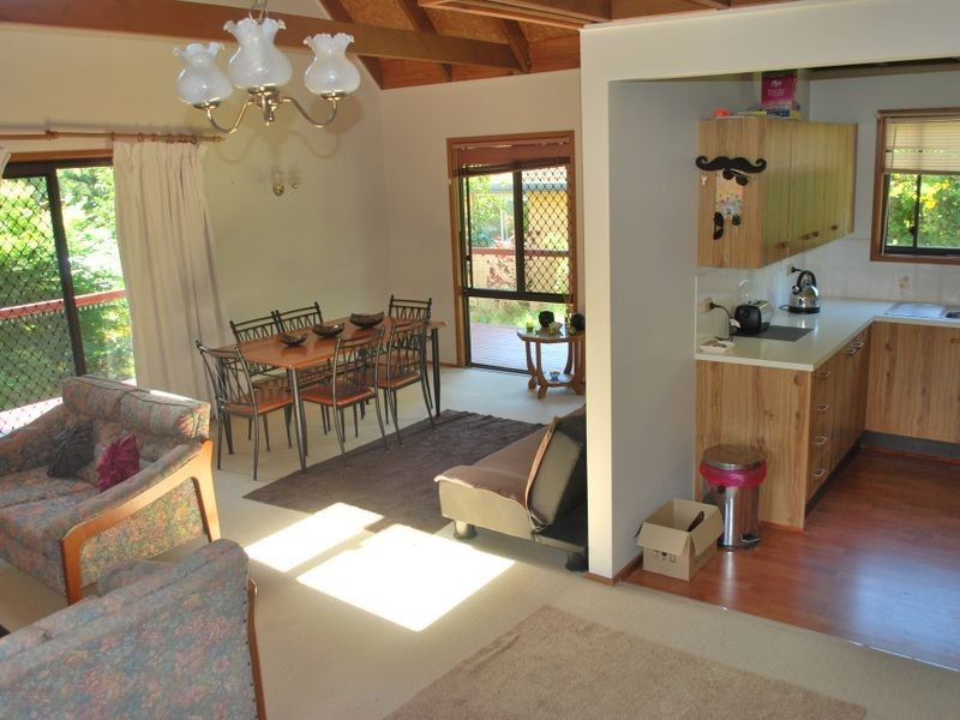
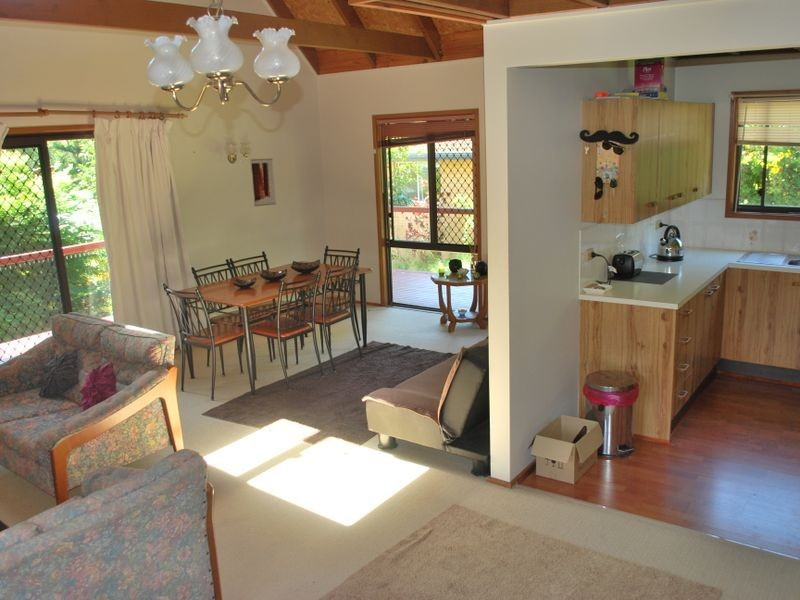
+ wall art [249,158,277,207]
